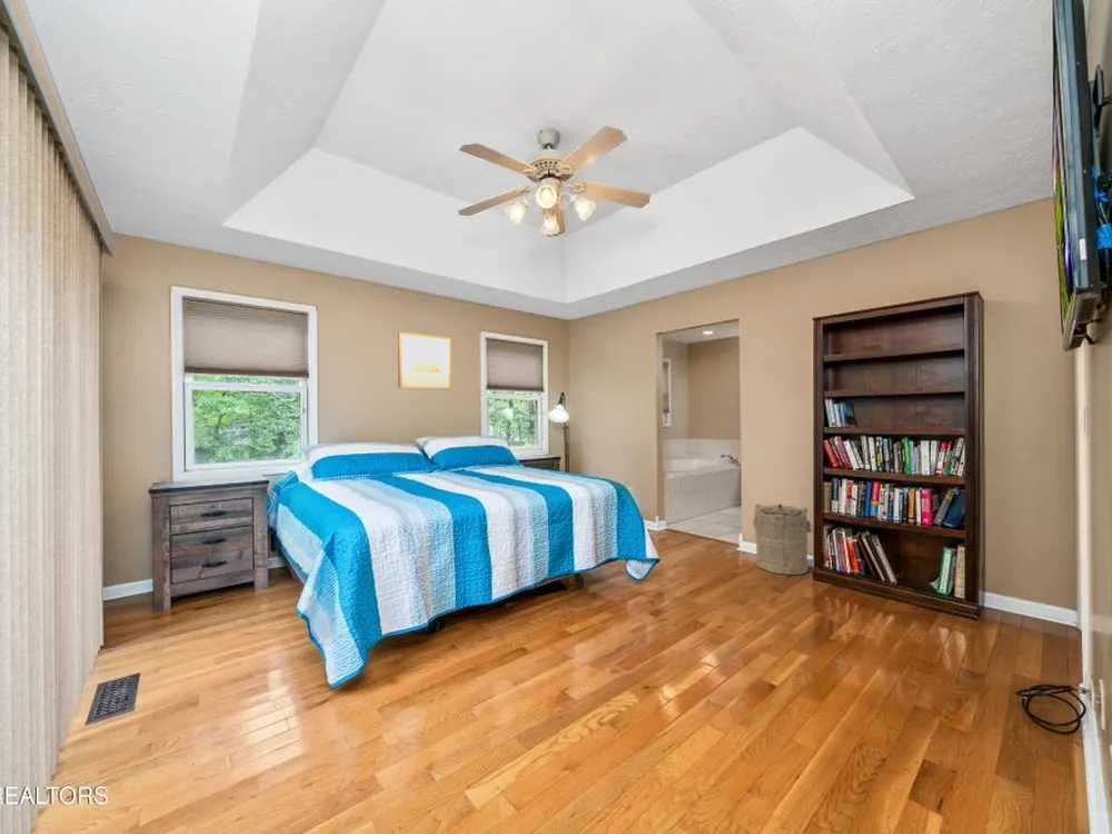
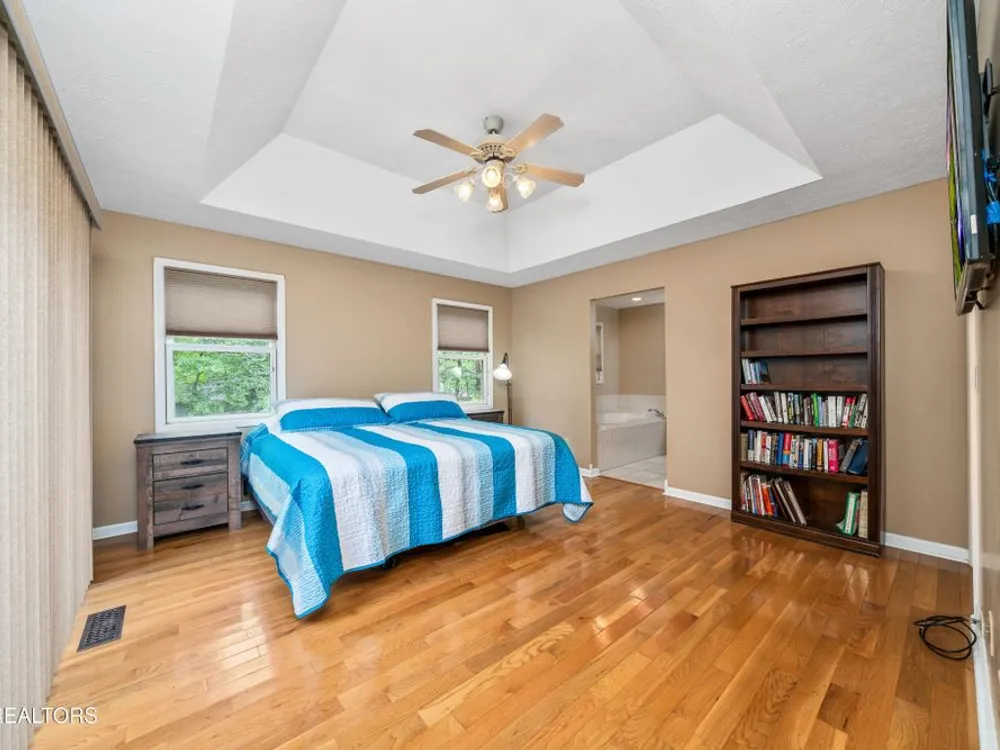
- laundry hamper [752,503,814,576]
- wall art [397,331,453,391]
